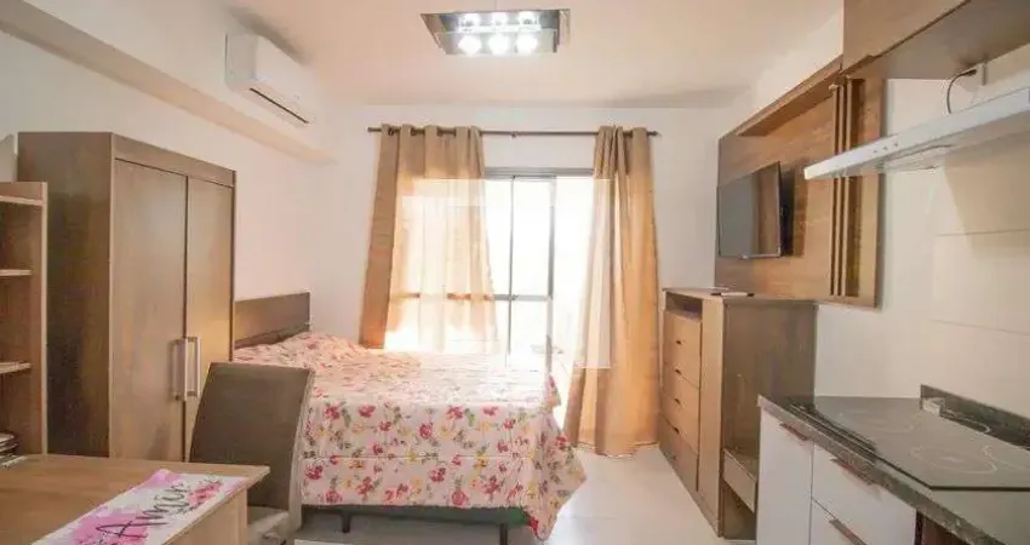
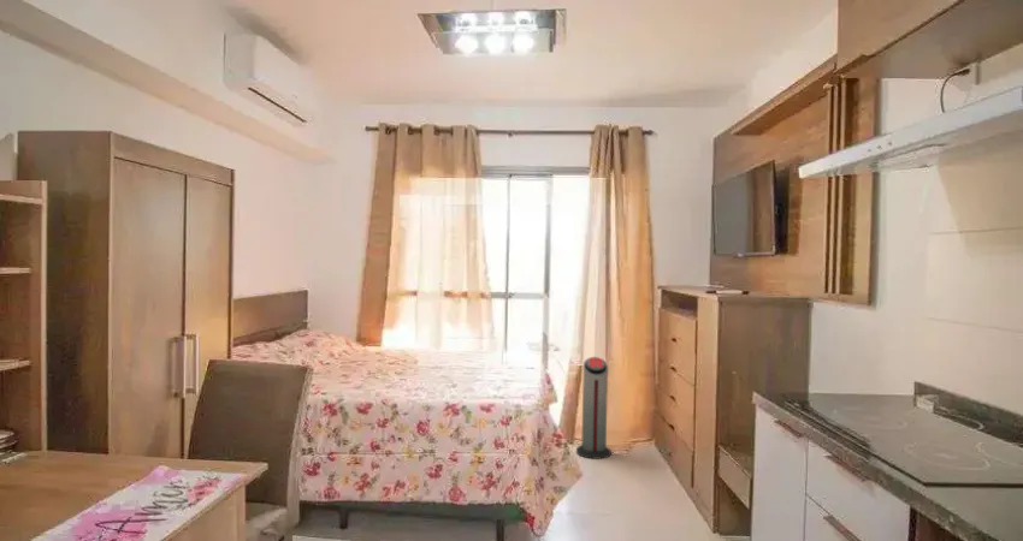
+ air purifier [575,356,613,460]
